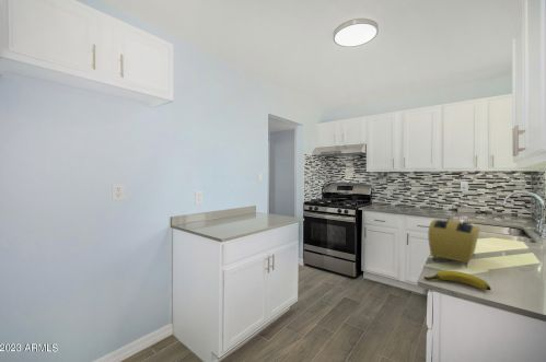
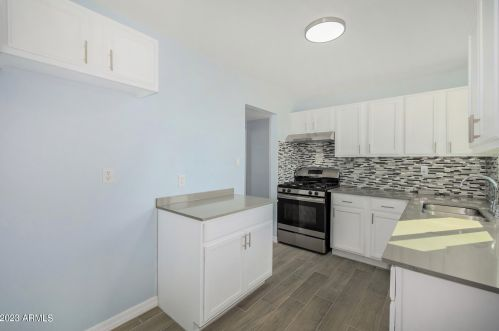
- toaster [427,219,480,269]
- banana [422,269,492,291]
